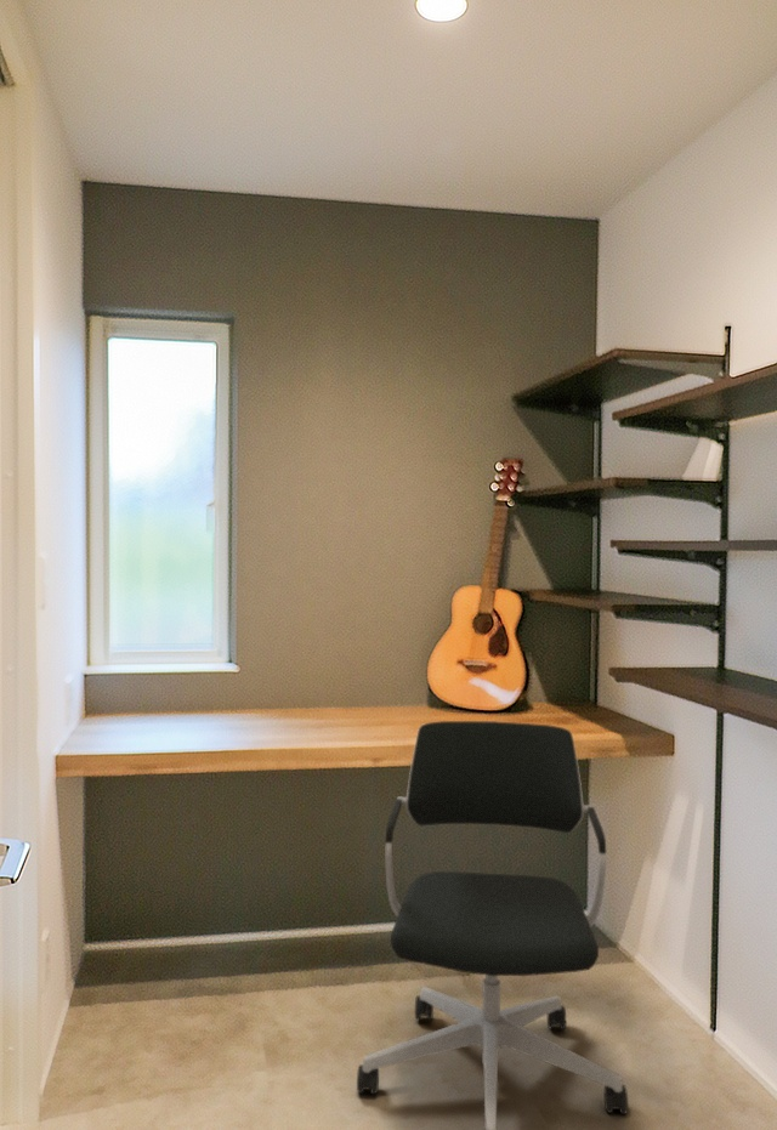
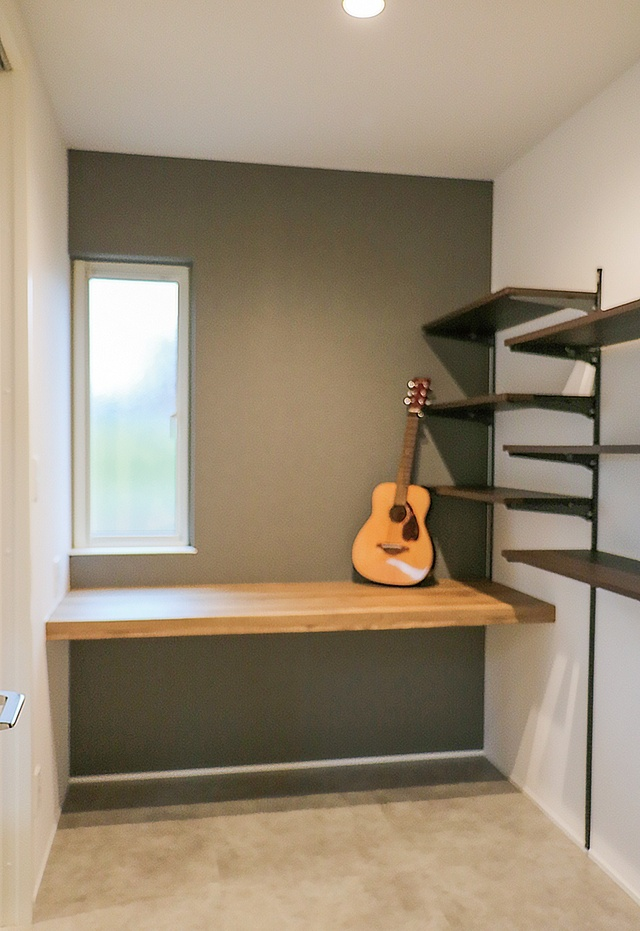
- office chair [356,720,629,1130]
